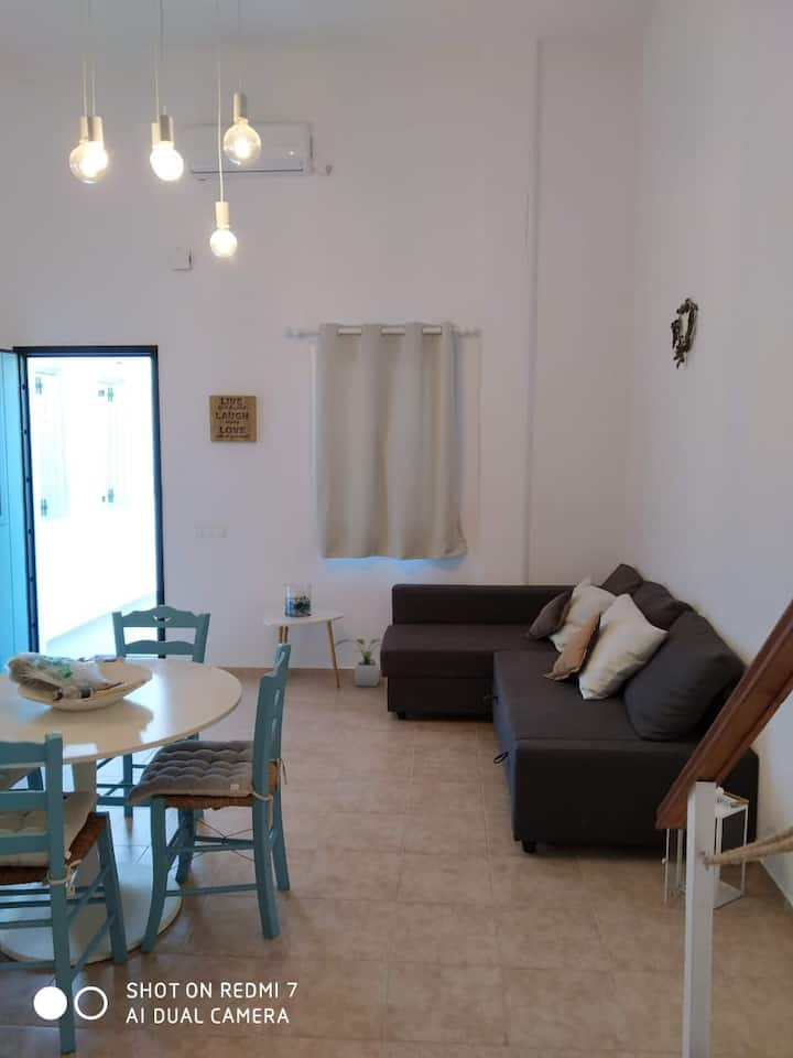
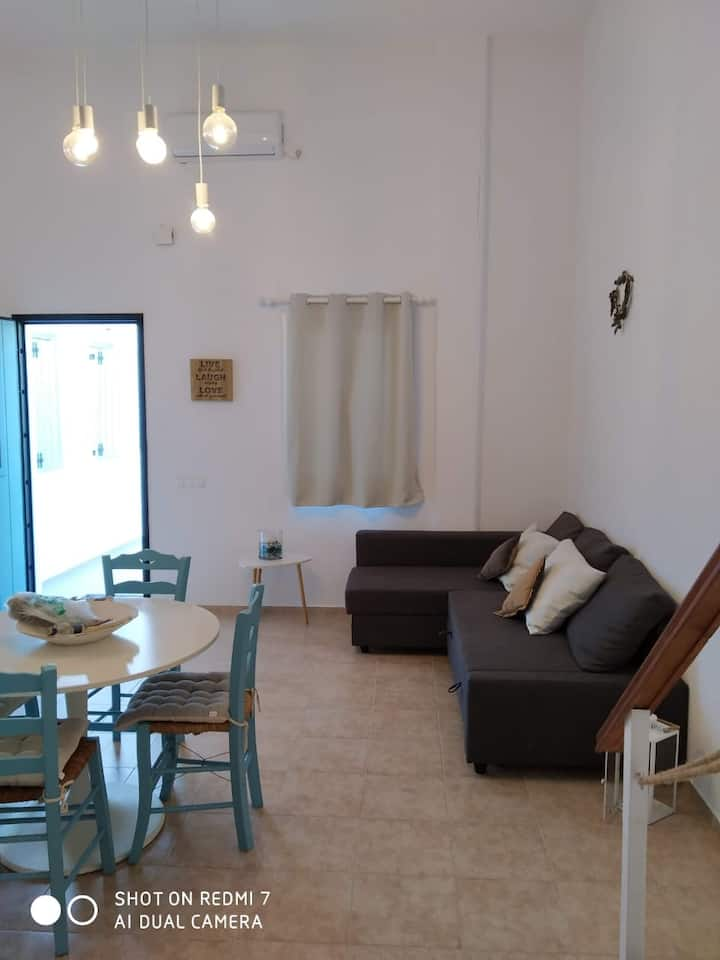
- potted plant [334,638,382,688]
